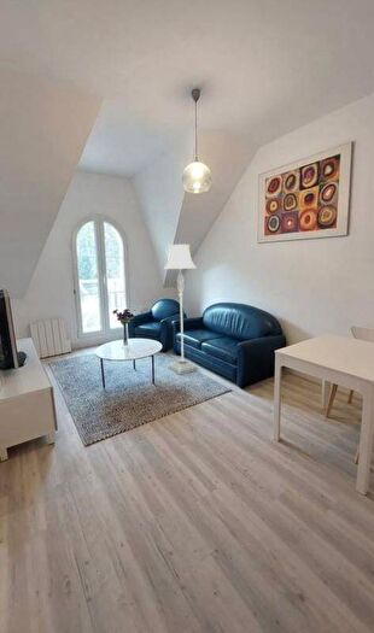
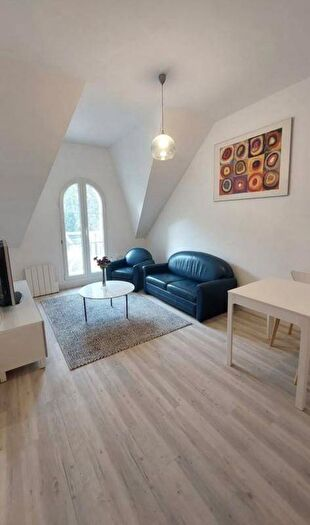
- floor lamp [163,244,199,376]
